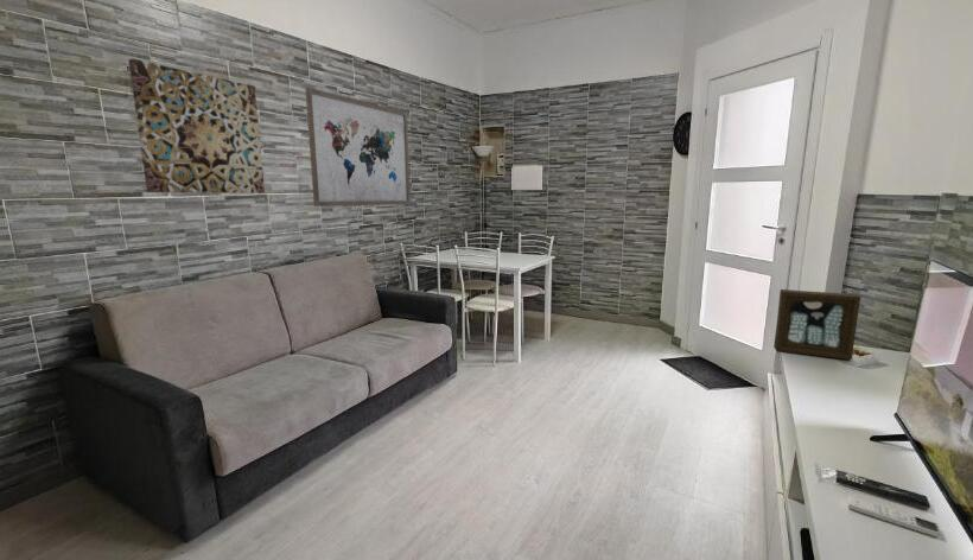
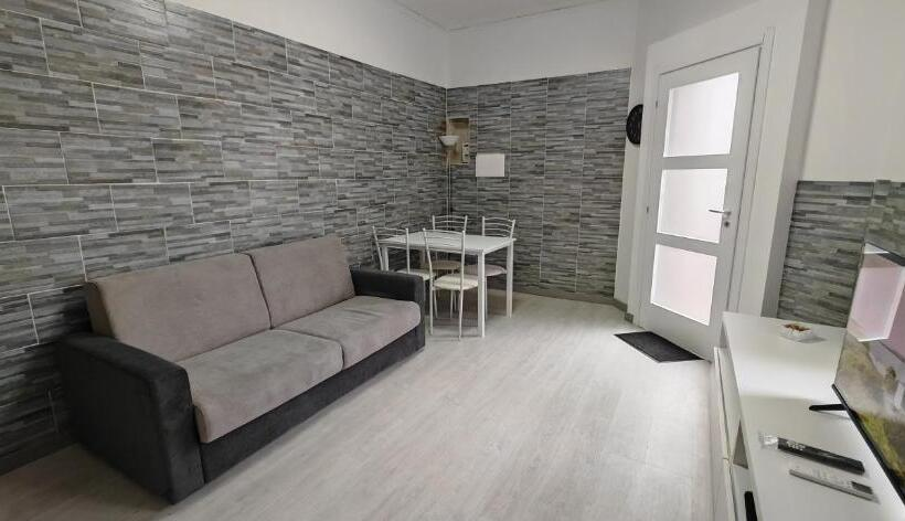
- wall art [127,57,266,195]
- wall art [304,87,412,208]
- picture frame [772,288,861,361]
